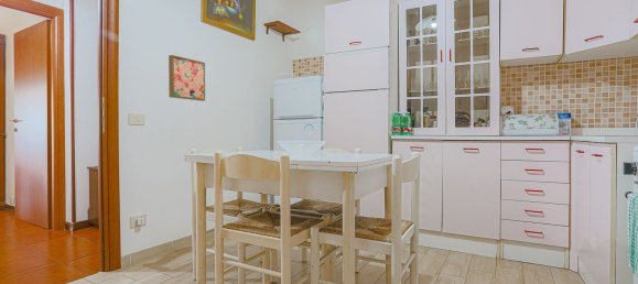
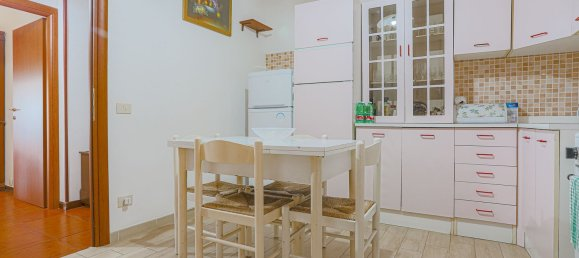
- wall art [167,54,206,102]
